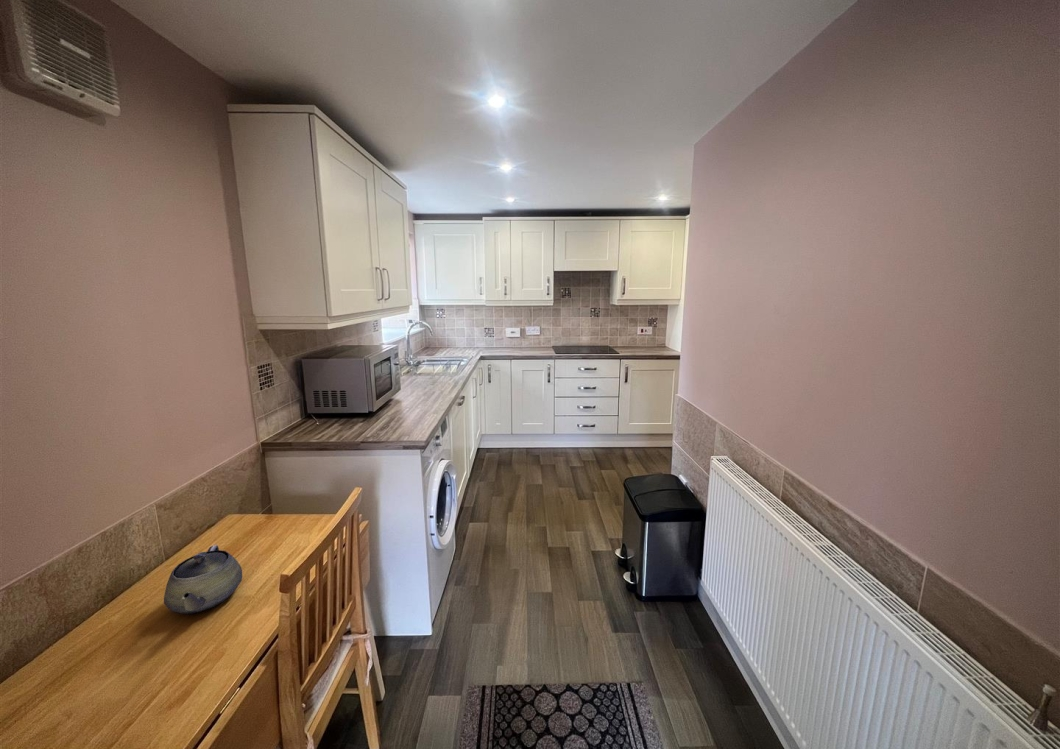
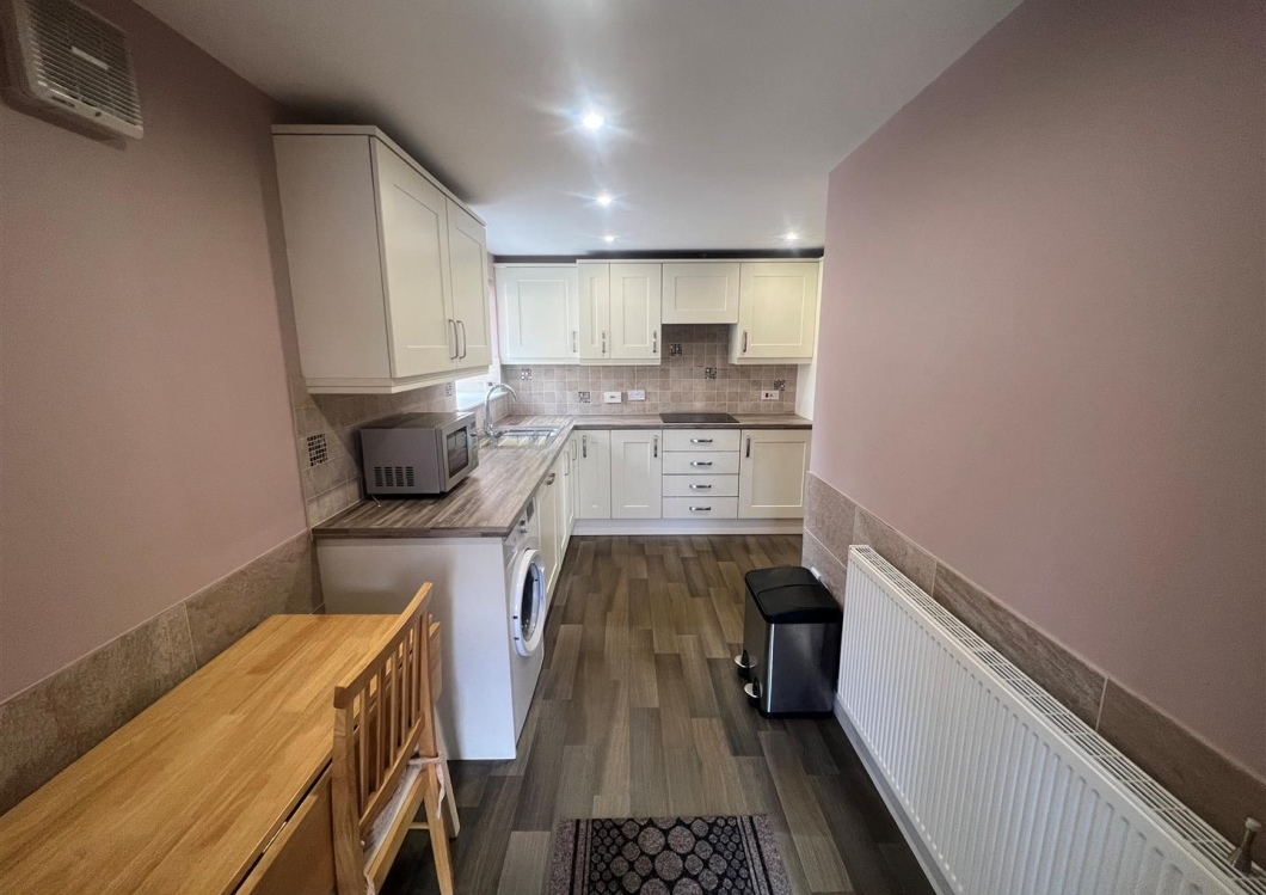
- teapot [163,544,243,615]
